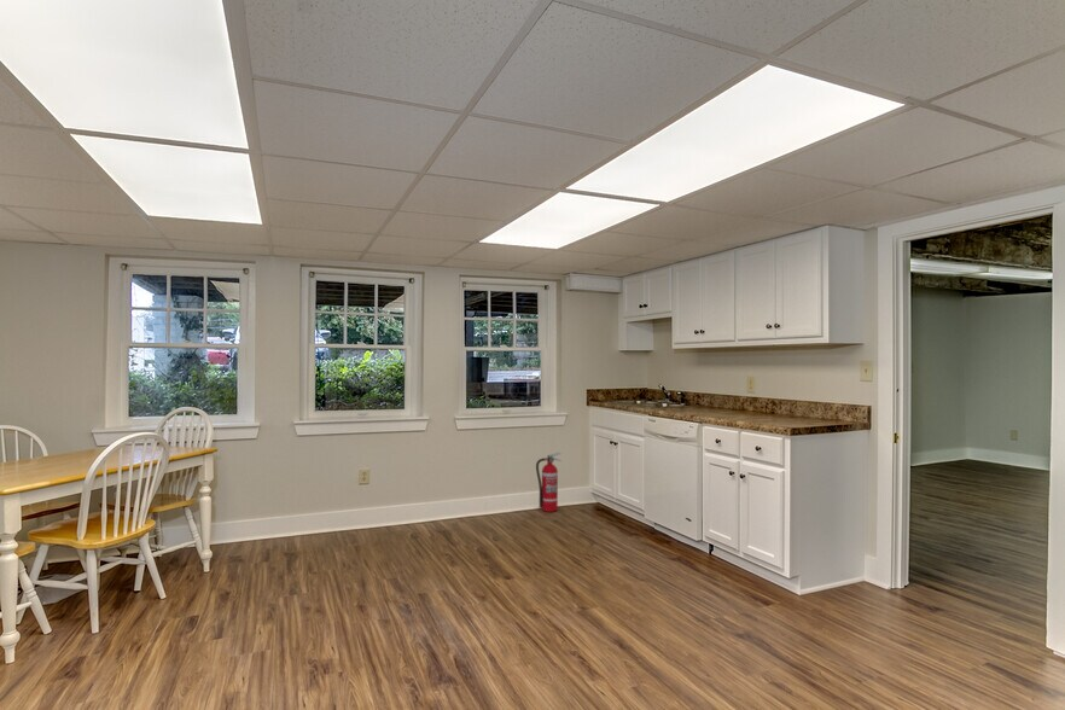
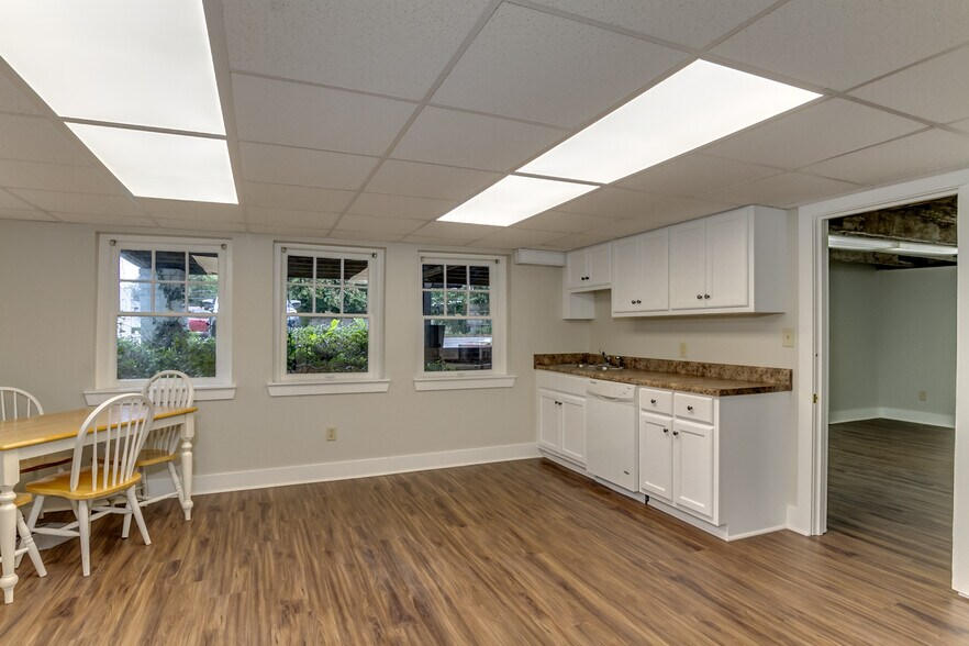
- fire extinguisher [535,452,563,513]
